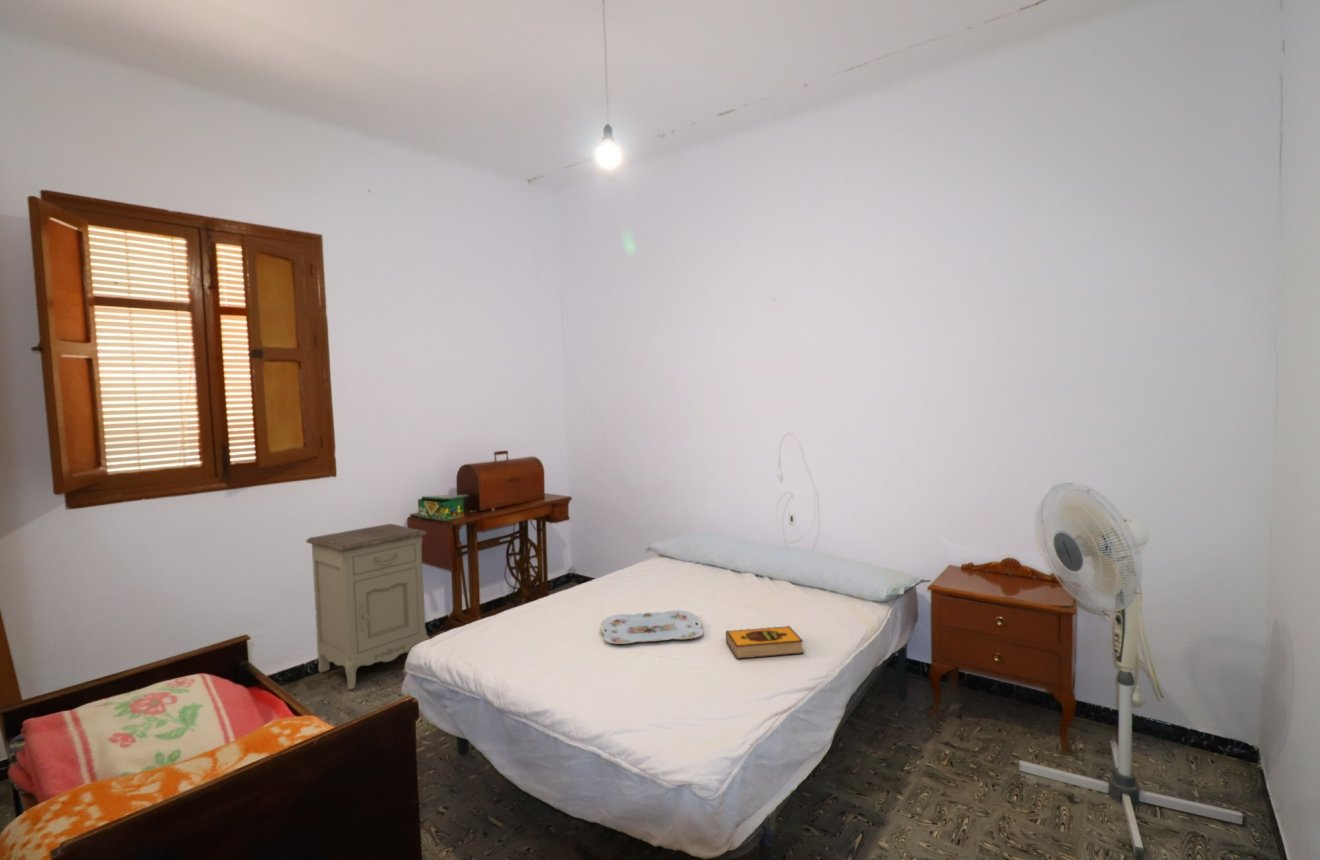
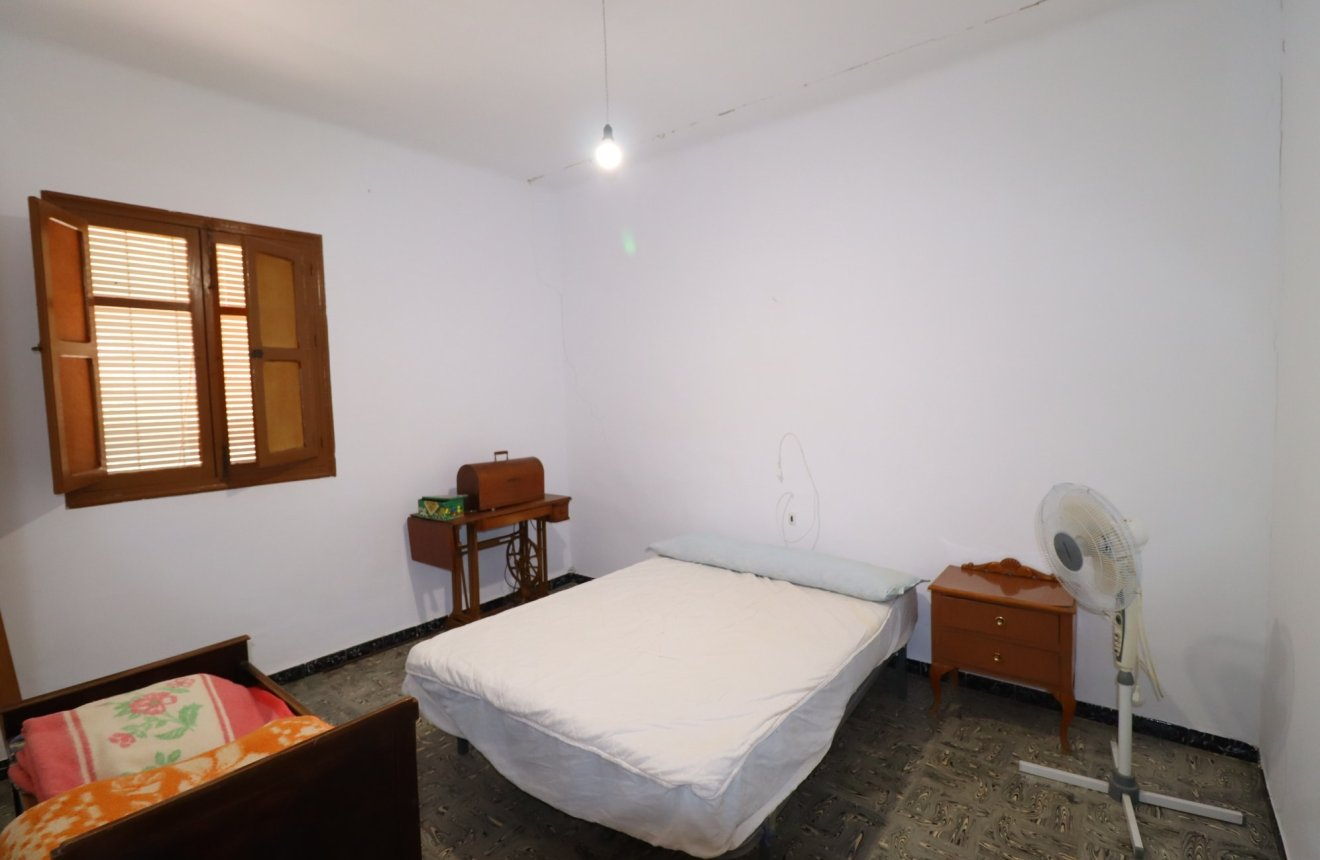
- serving tray [599,609,704,645]
- nightstand [305,523,430,690]
- hardback book [725,625,805,660]
